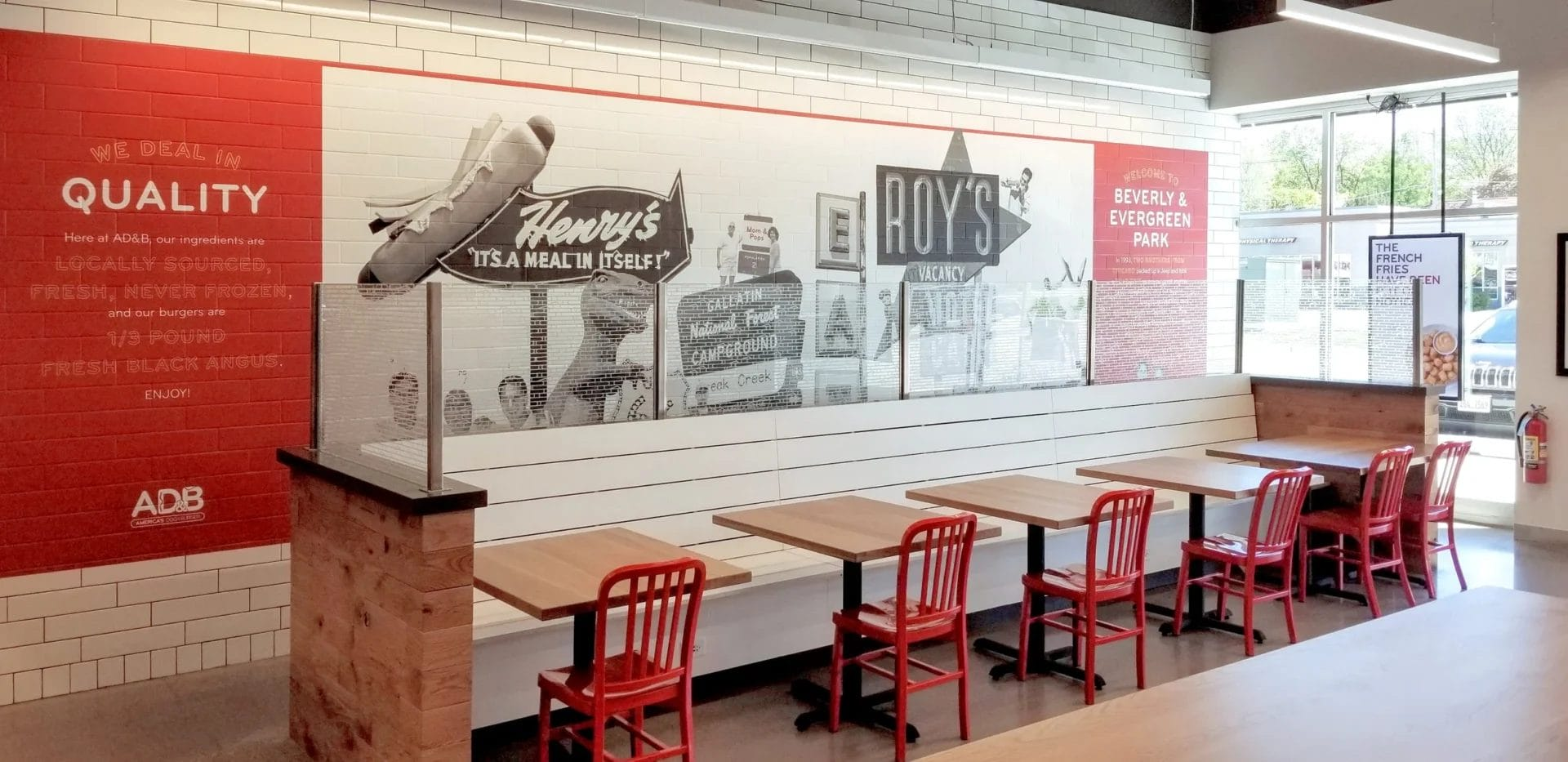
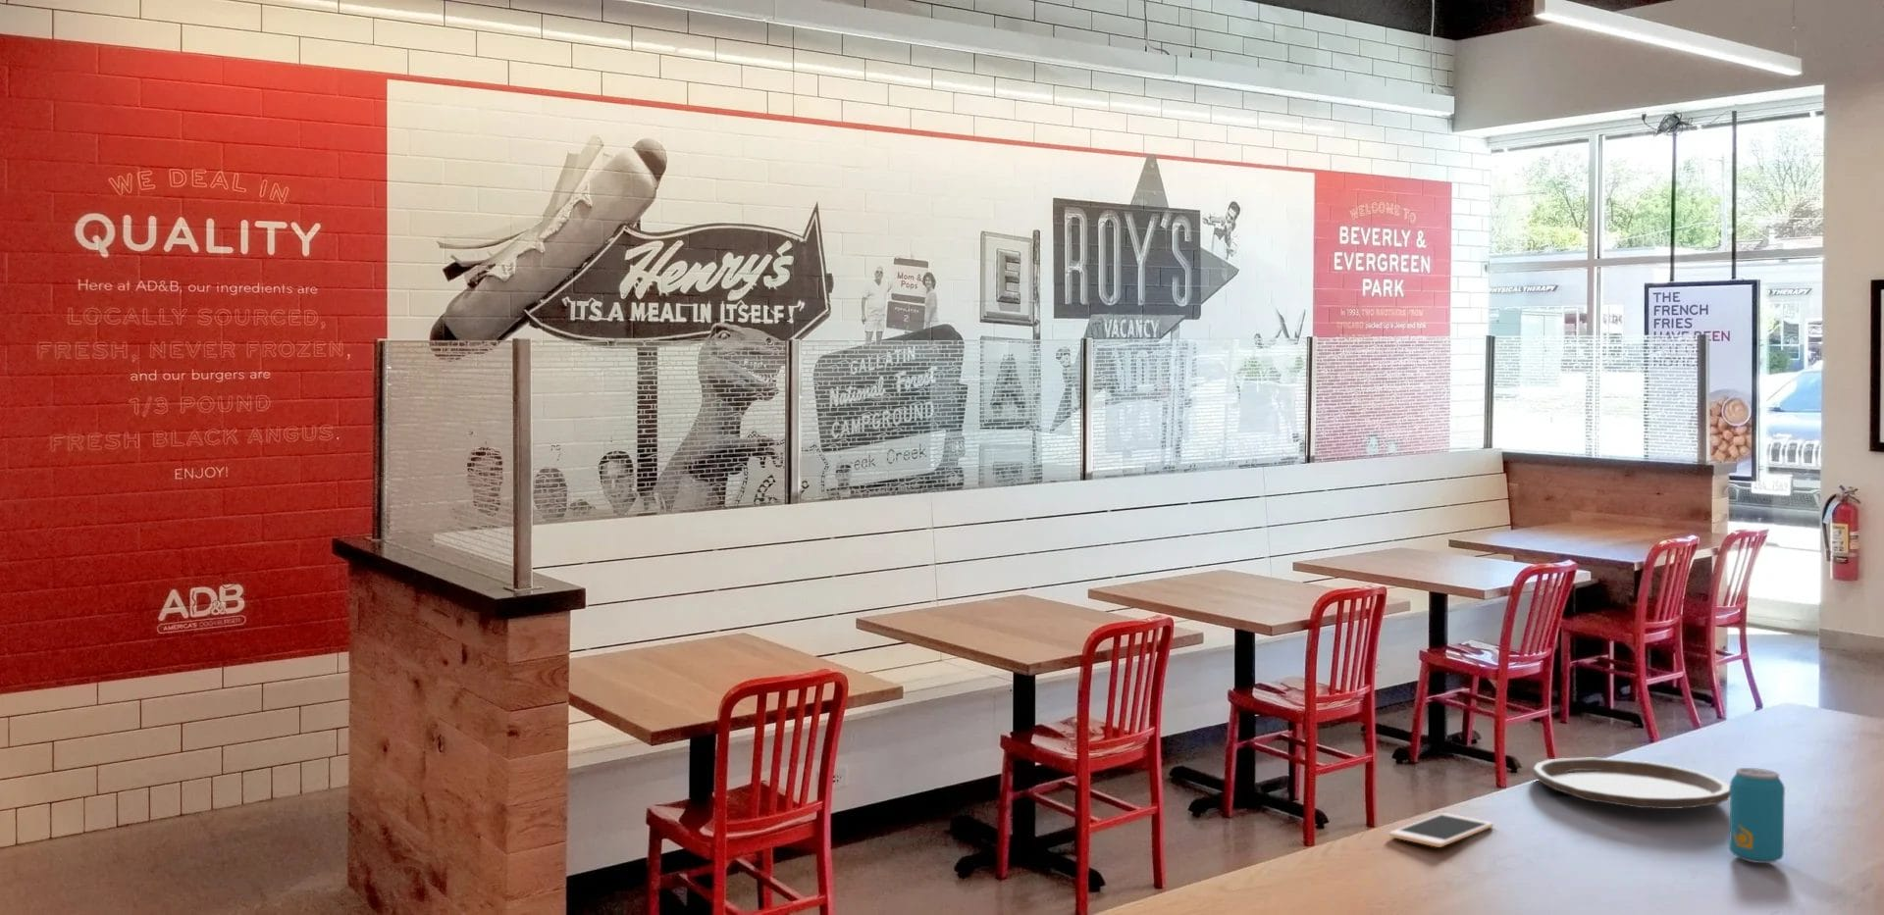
+ plate [1532,758,1730,811]
+ beverage can [1728,767,1785,865]
+ cell phone [1389,812,1495,848]
